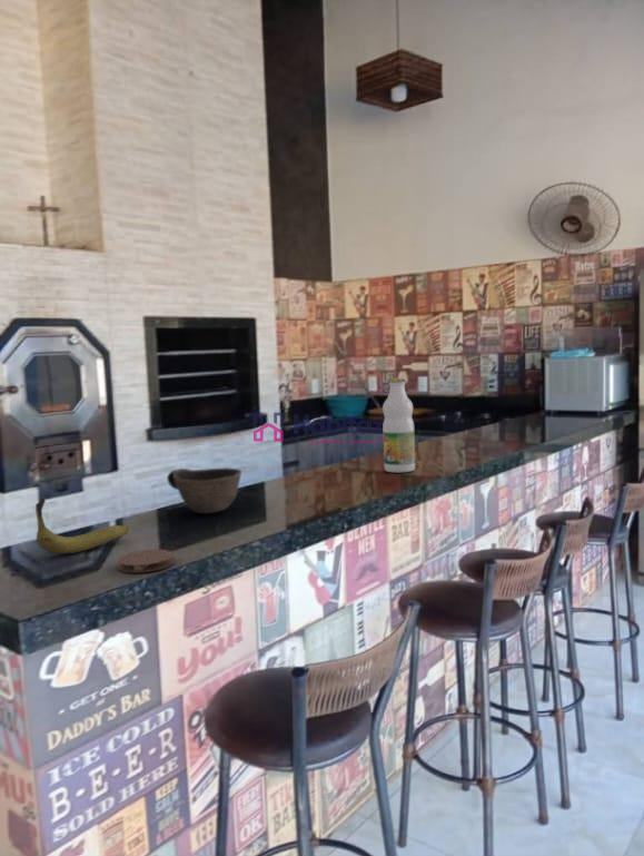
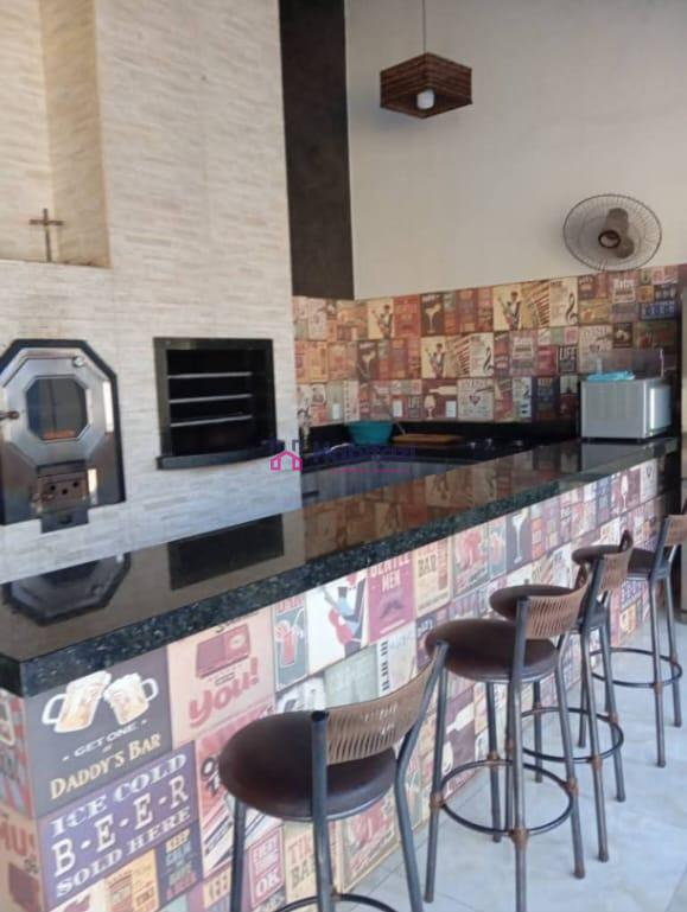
- bottle [382,377,416,473]
- coaster [116,549,175,573]
- banana [34,496,130,554]
- bowl [166,466,242,514]
